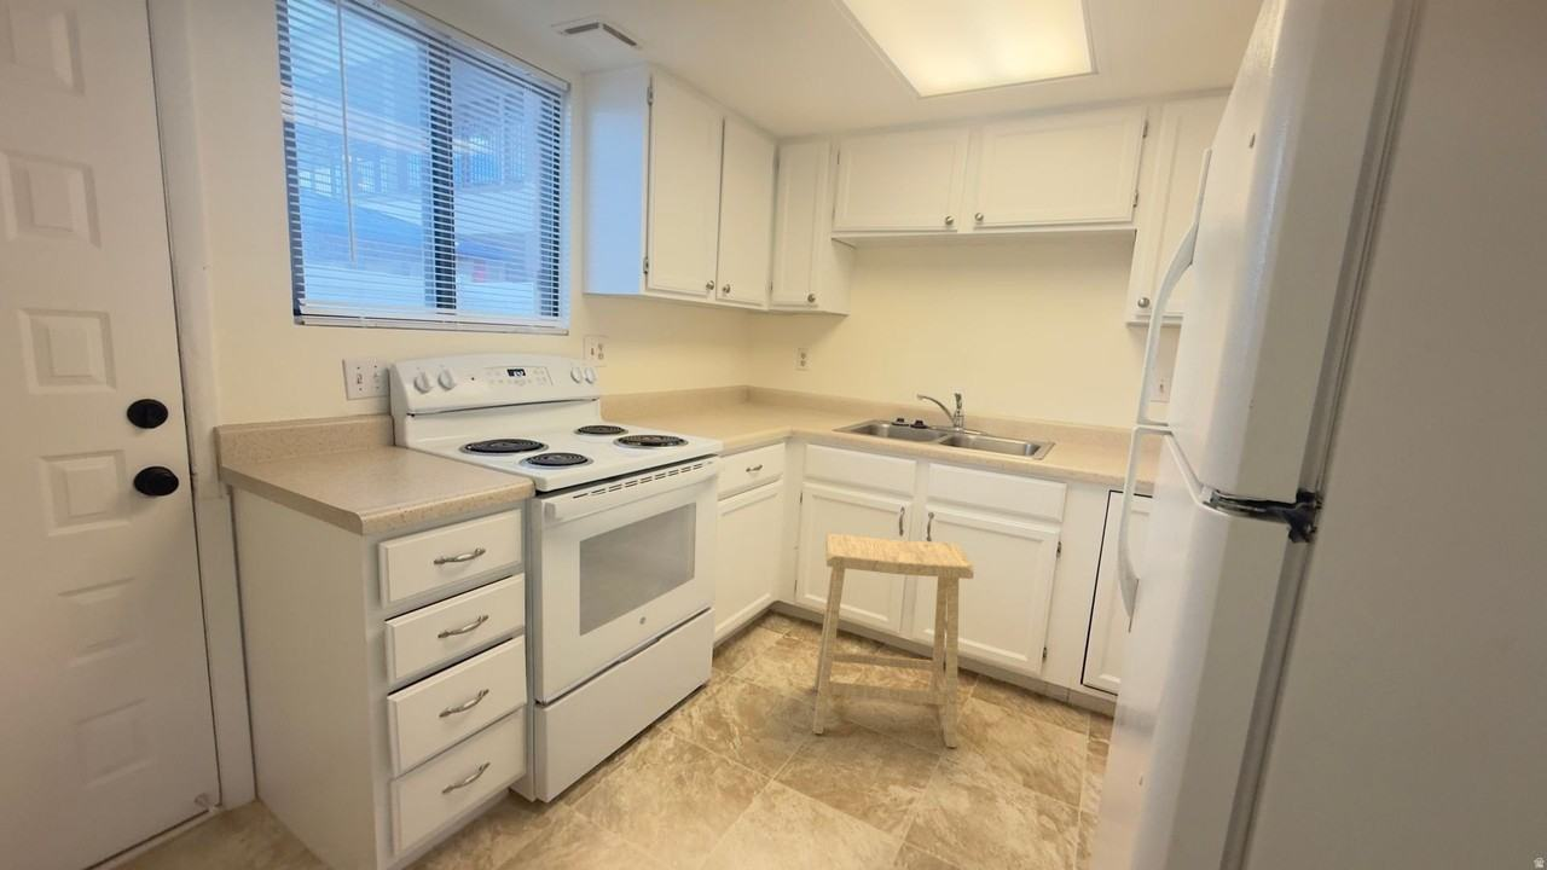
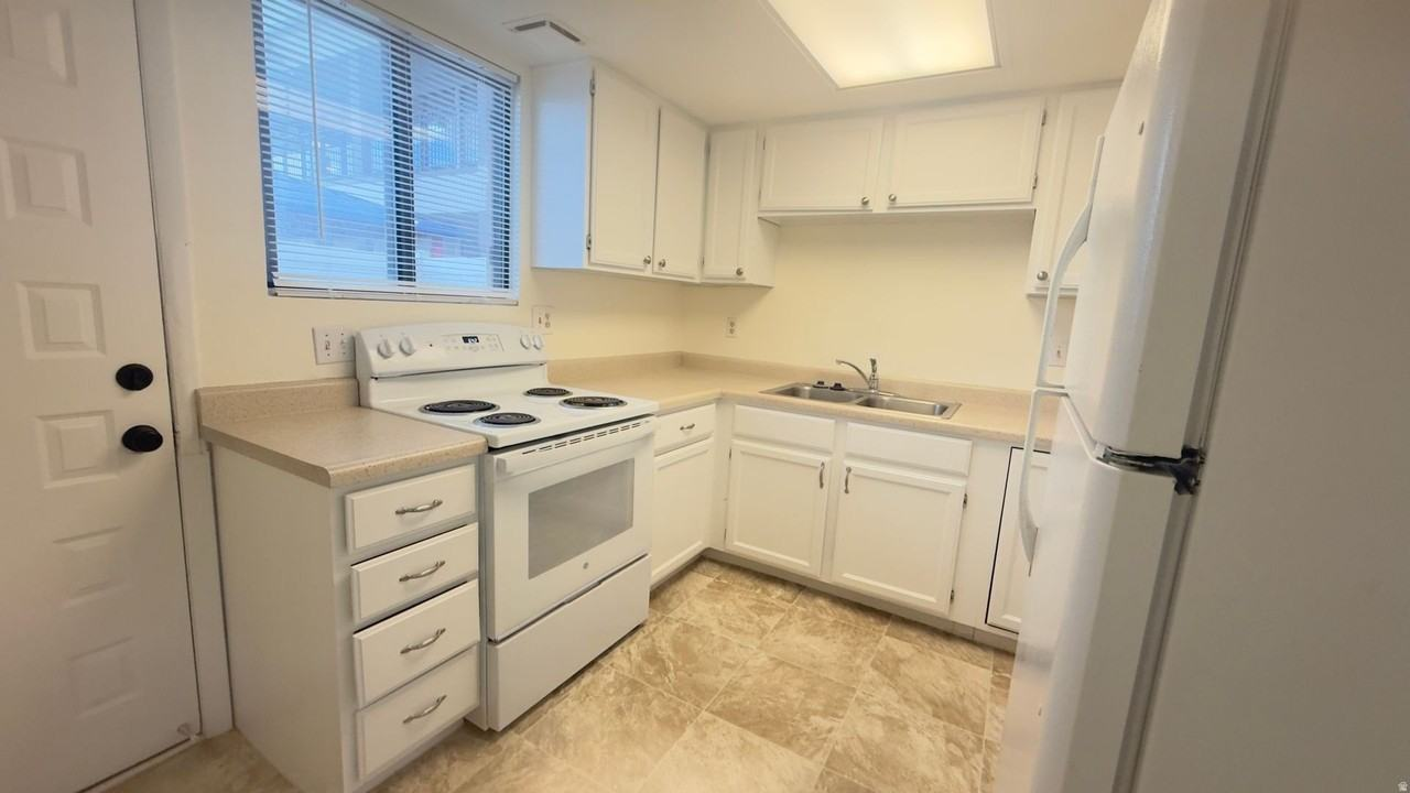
- stool [812,533,975,749]
